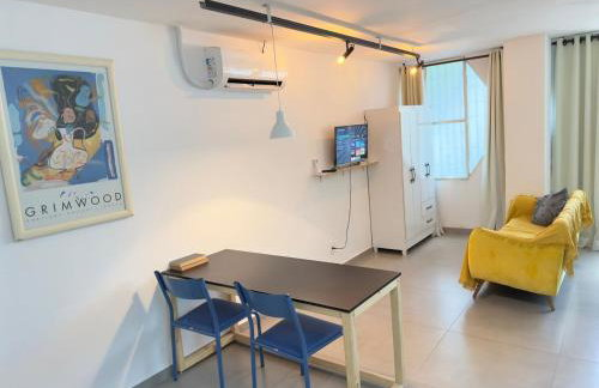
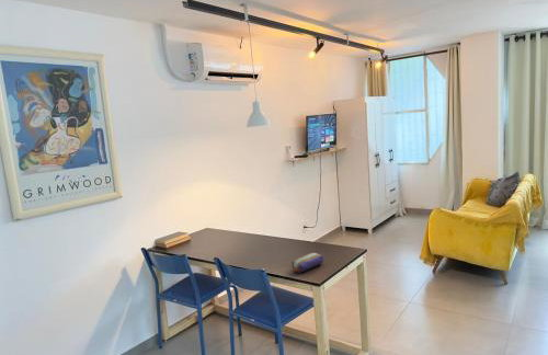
+ pencil case [290,252,324,274]
